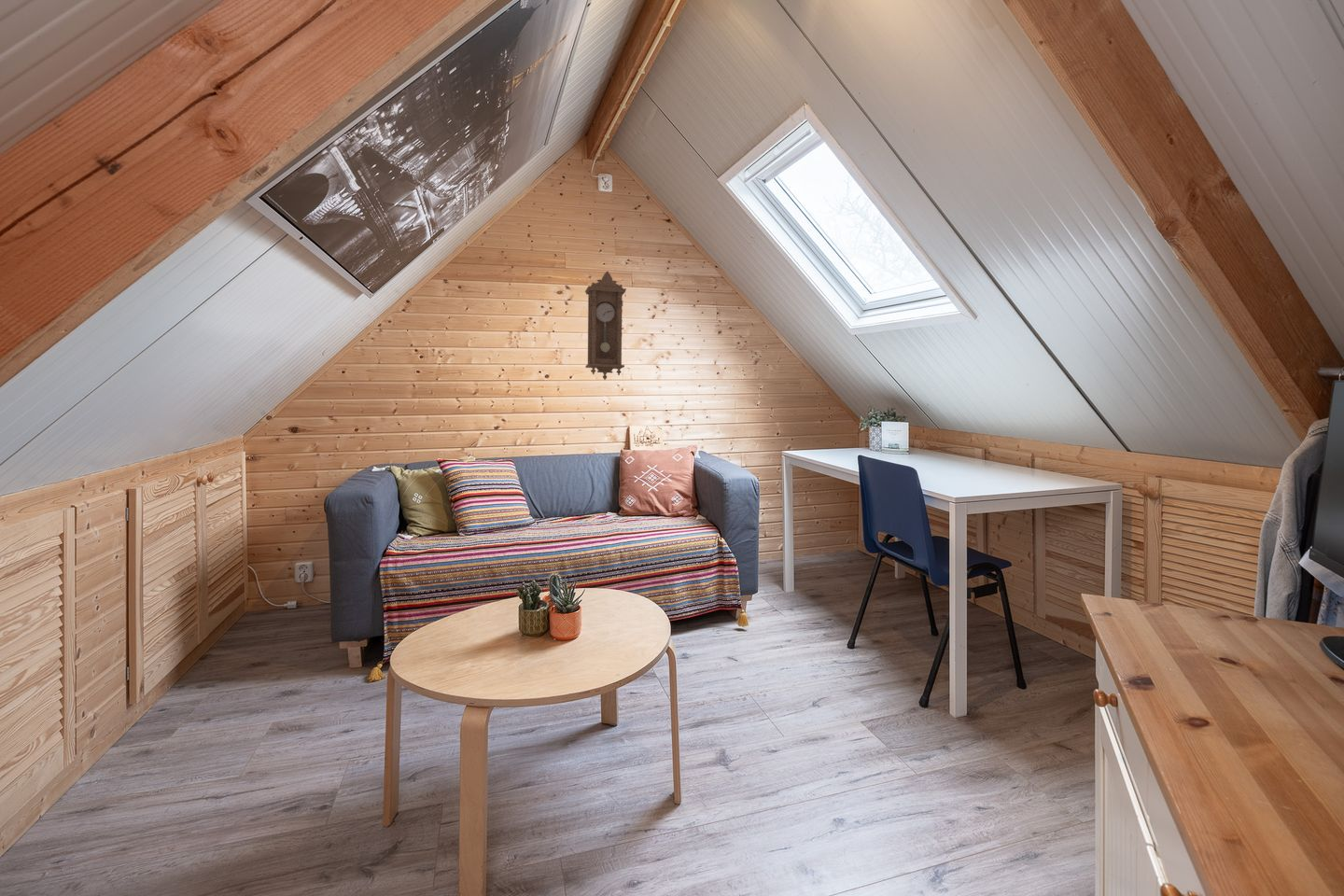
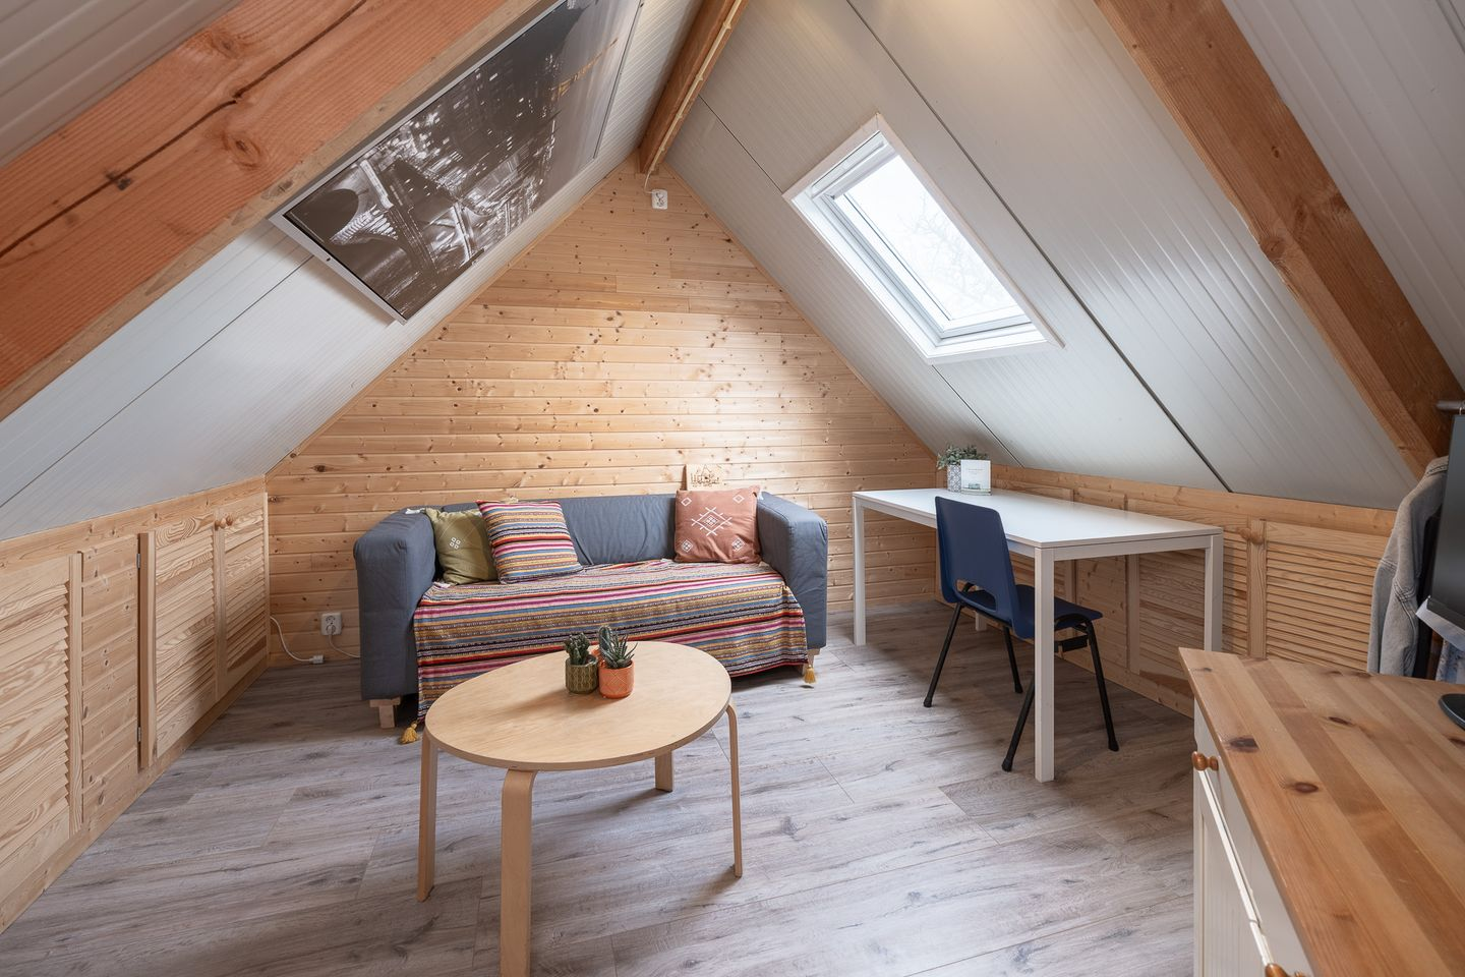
- pendulum clock [584,271,627,381]
